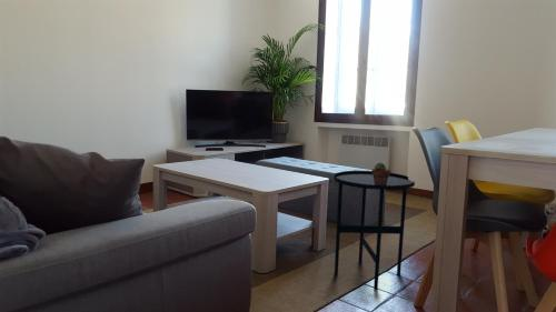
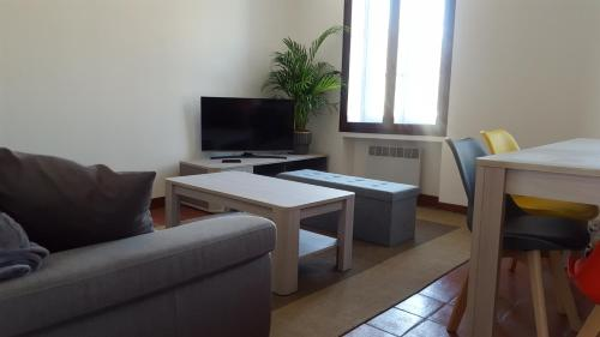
- potted succulent [371,162,391,185]
- side table [332,170,416,291]
